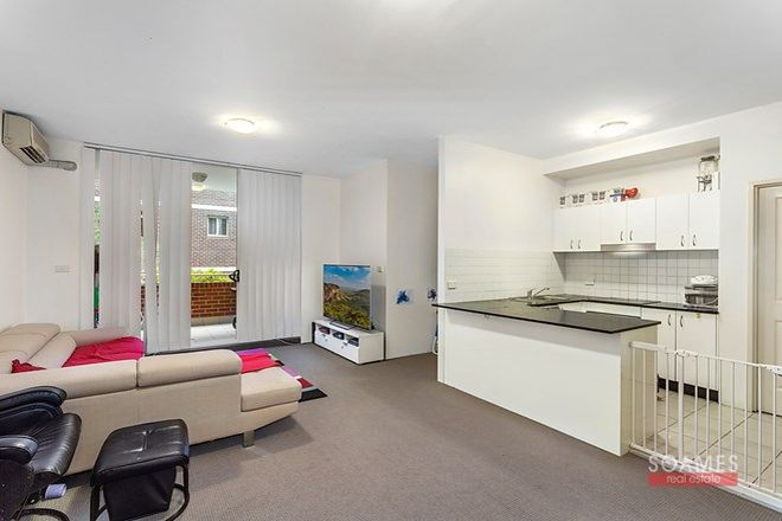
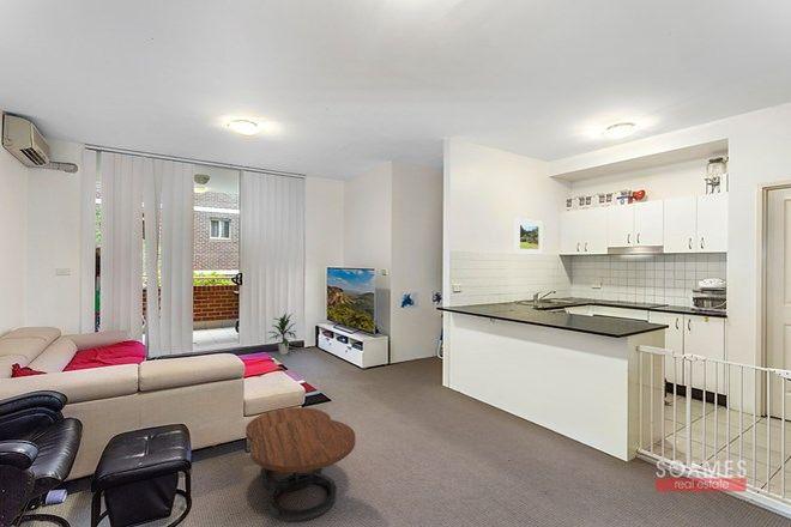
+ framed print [514,218,544,256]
+ coffee table [244,406,356,523]
+ indoor plant [267,311,298,356]
